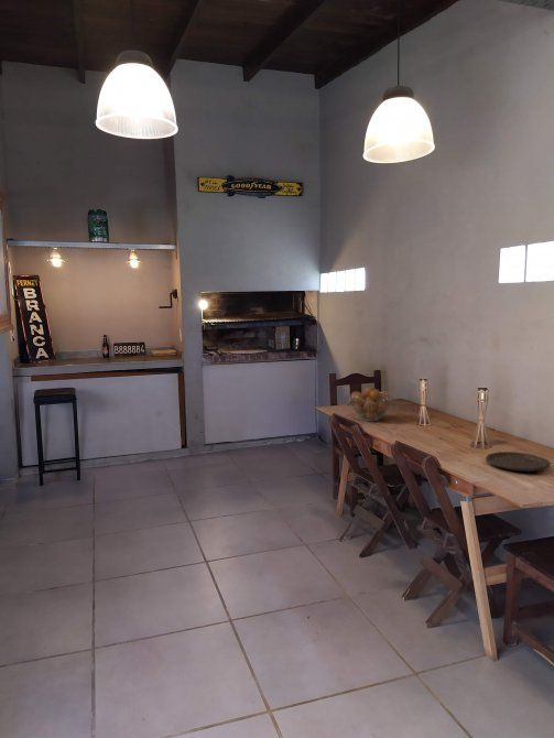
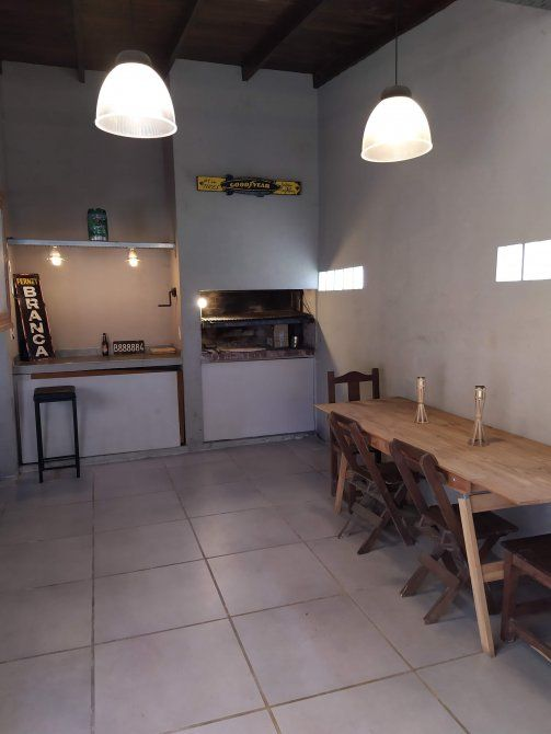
- fruit basket [349,386,393,422]
- plate [485,451,552,473]
